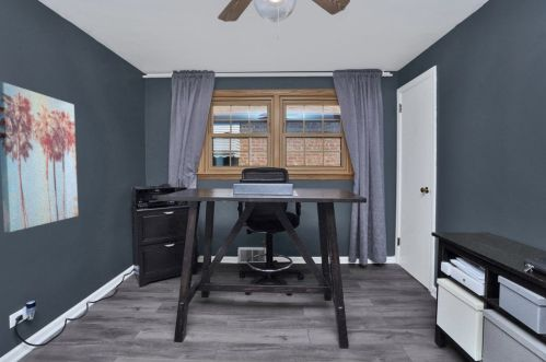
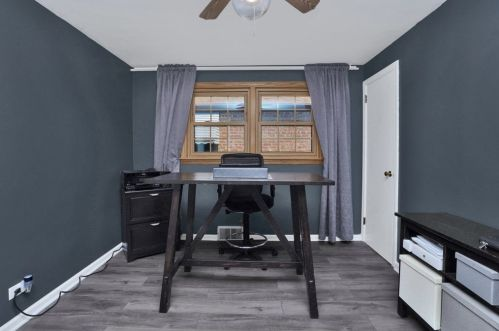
- wall art [0,81,79,233]
